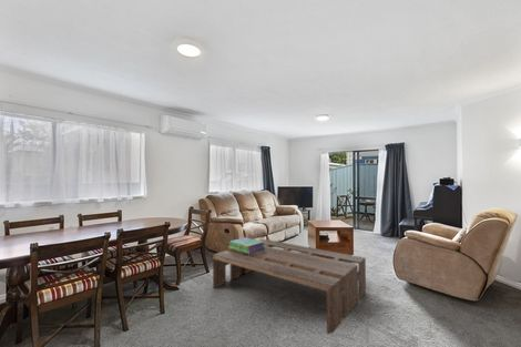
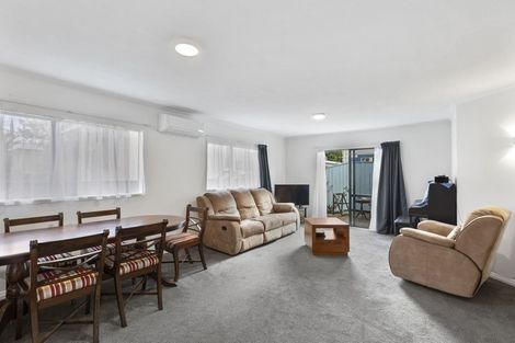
- stack of books [227,236,265,255]
- coffee table [212,238,367,335]
